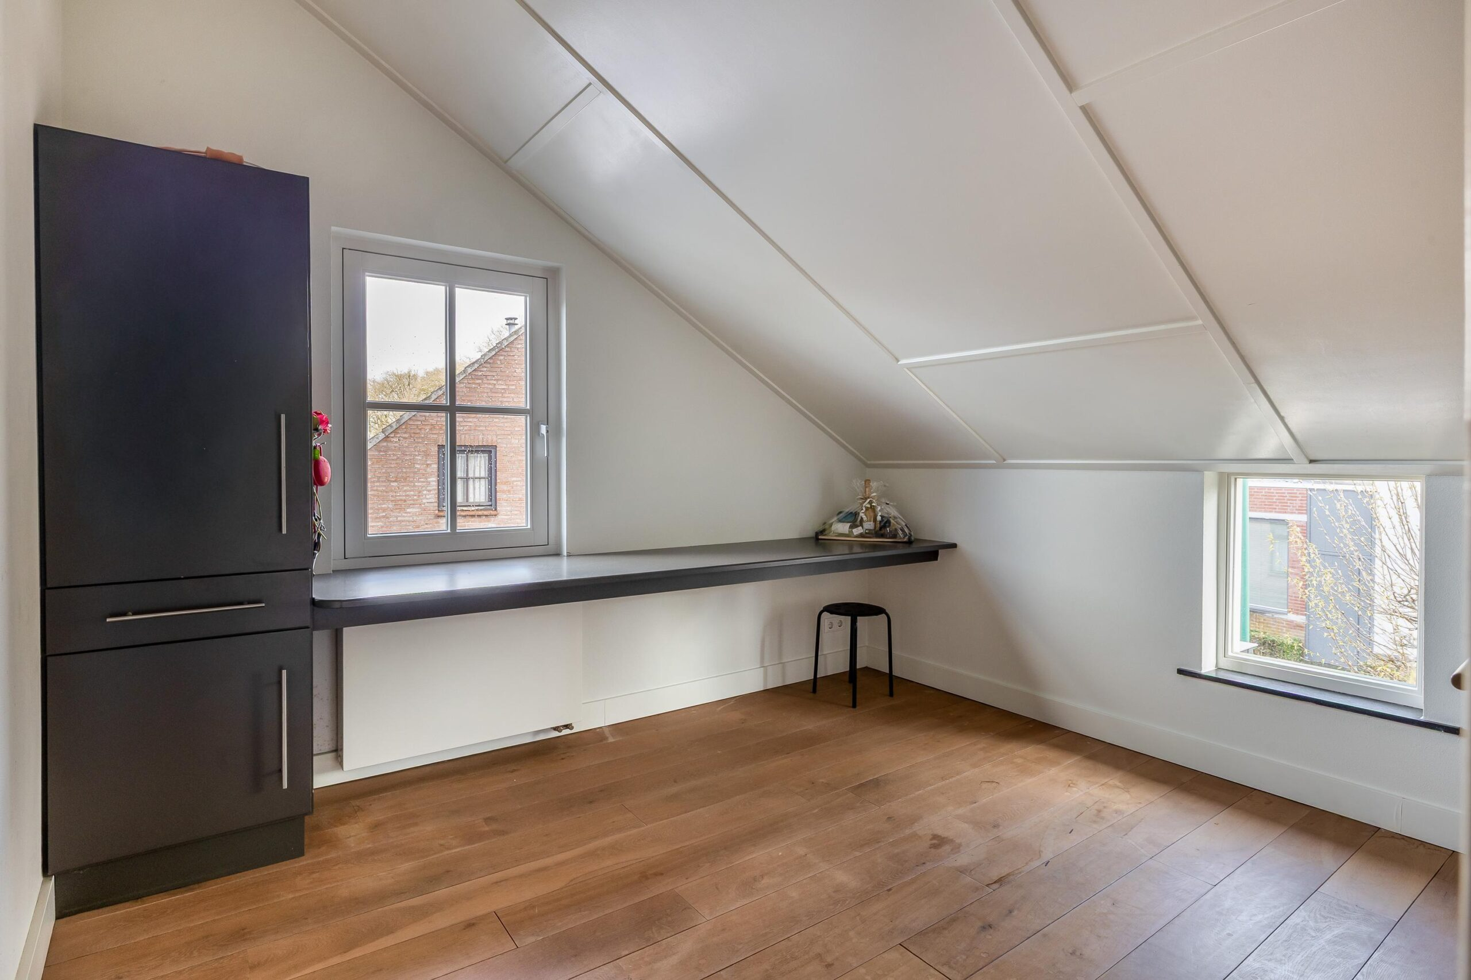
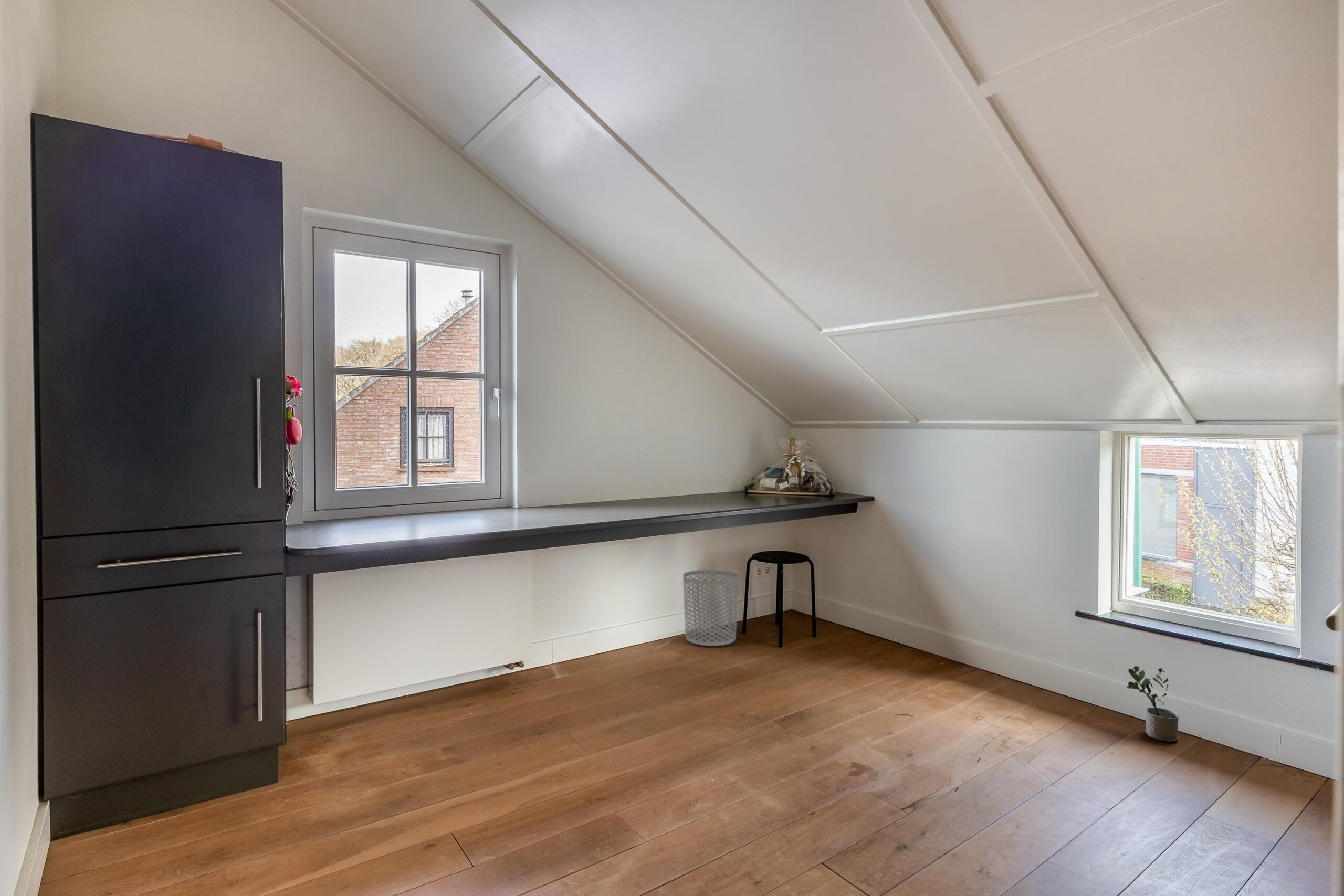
+ waste bin [682,569,739,647]
+ potted plant [1126,666,1179,742]
